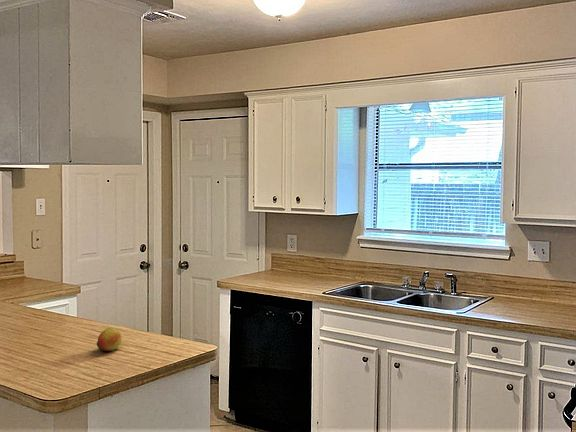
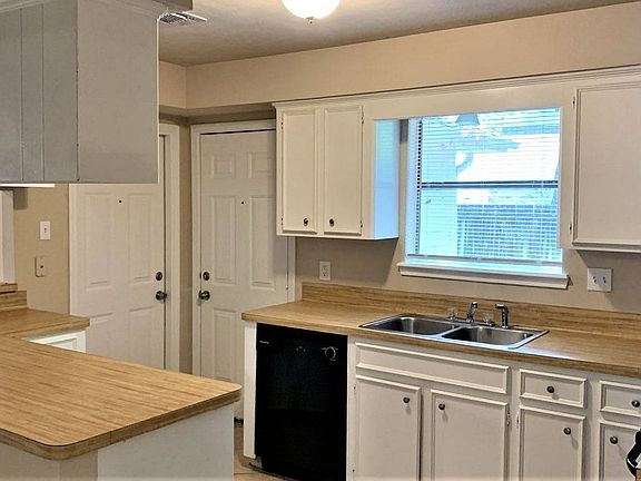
- fruit [96,327,123,352]
